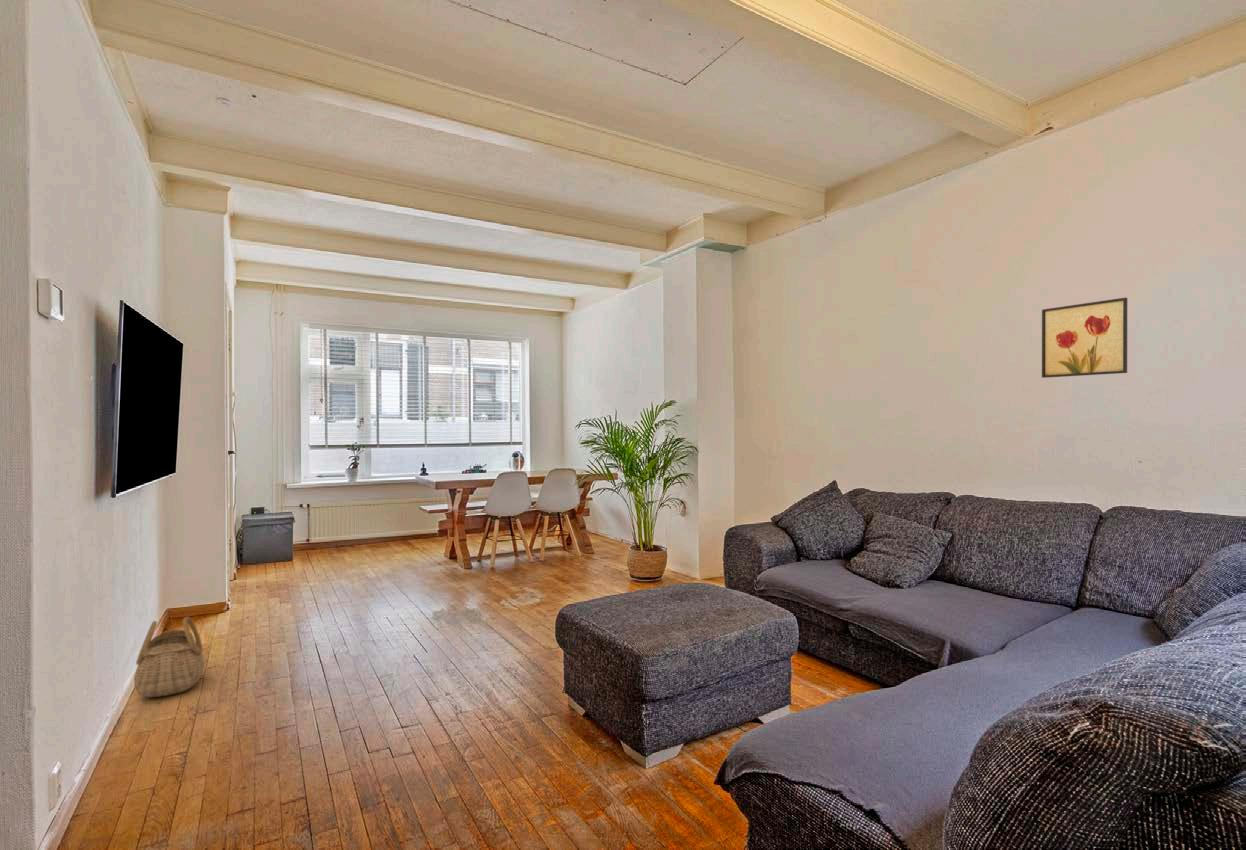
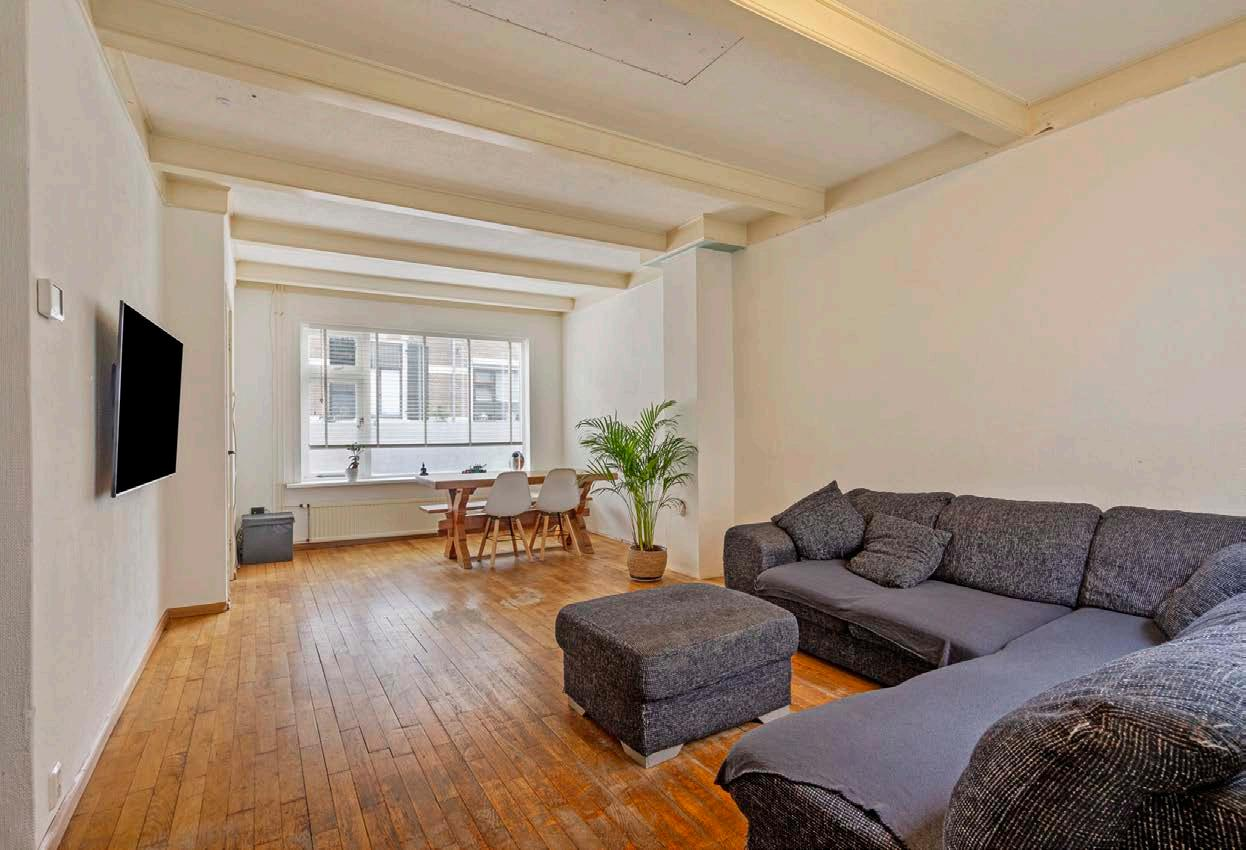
- wall art [1041,297,1128,379]
- basket [133,616,205,698]
